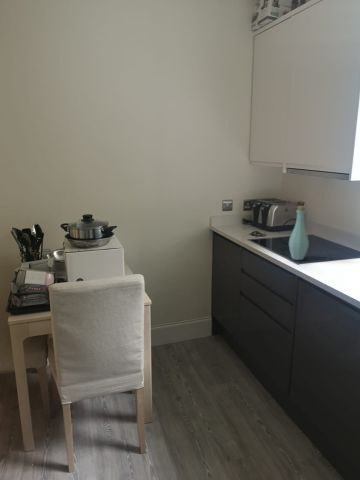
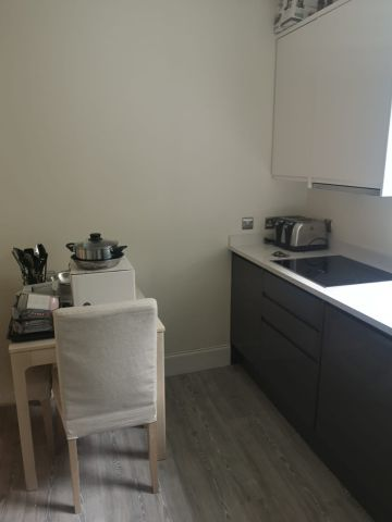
- bottle [288,205,310,261]
